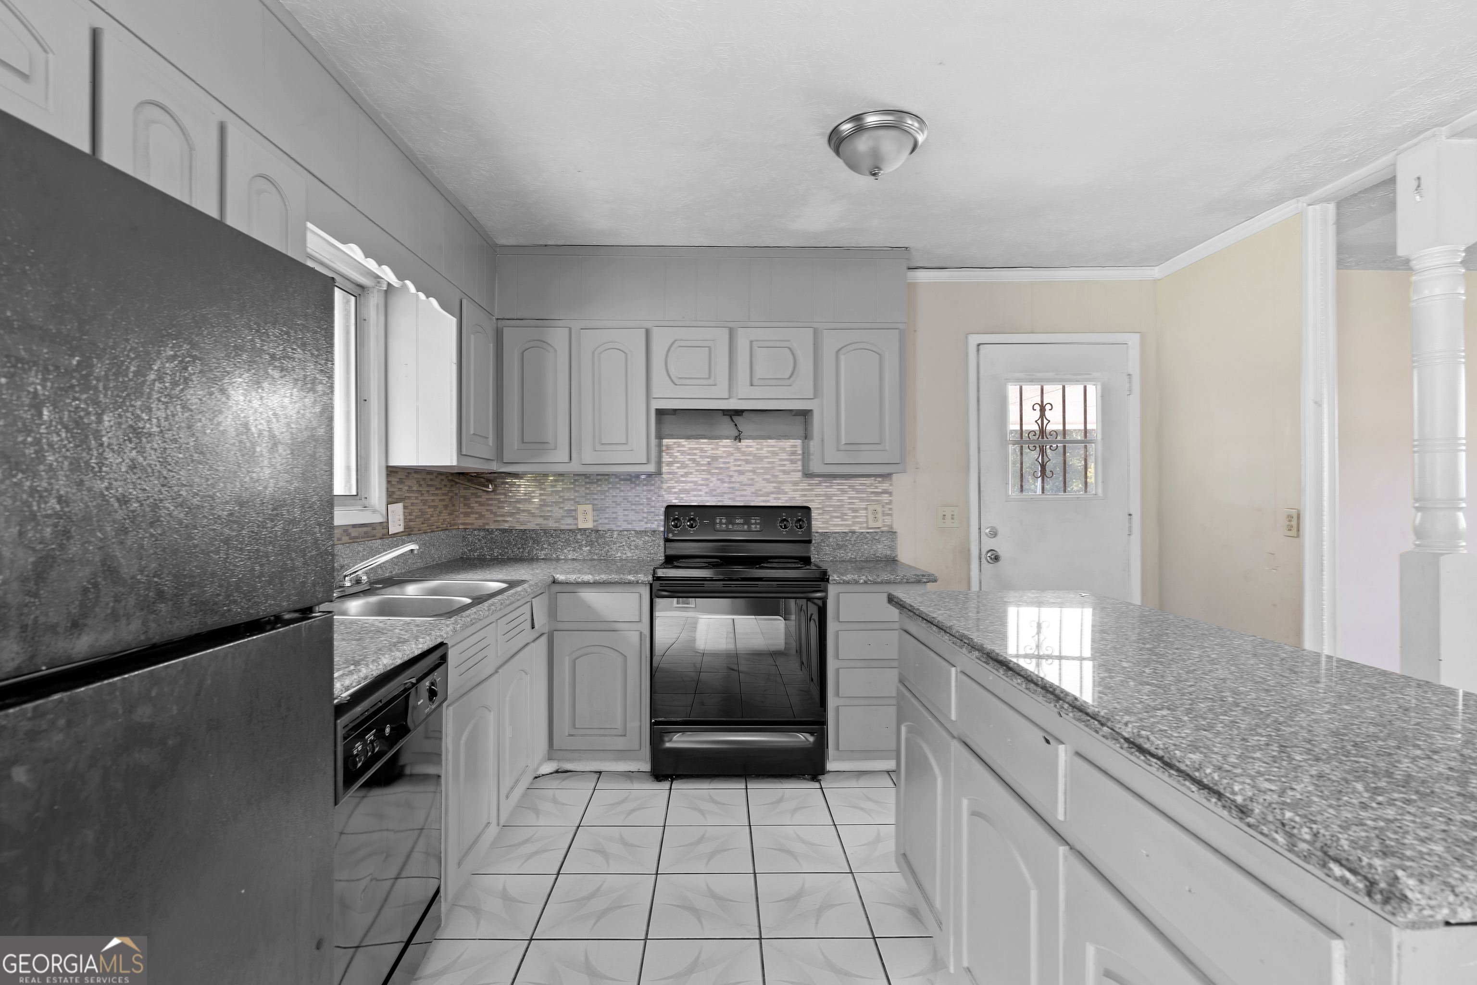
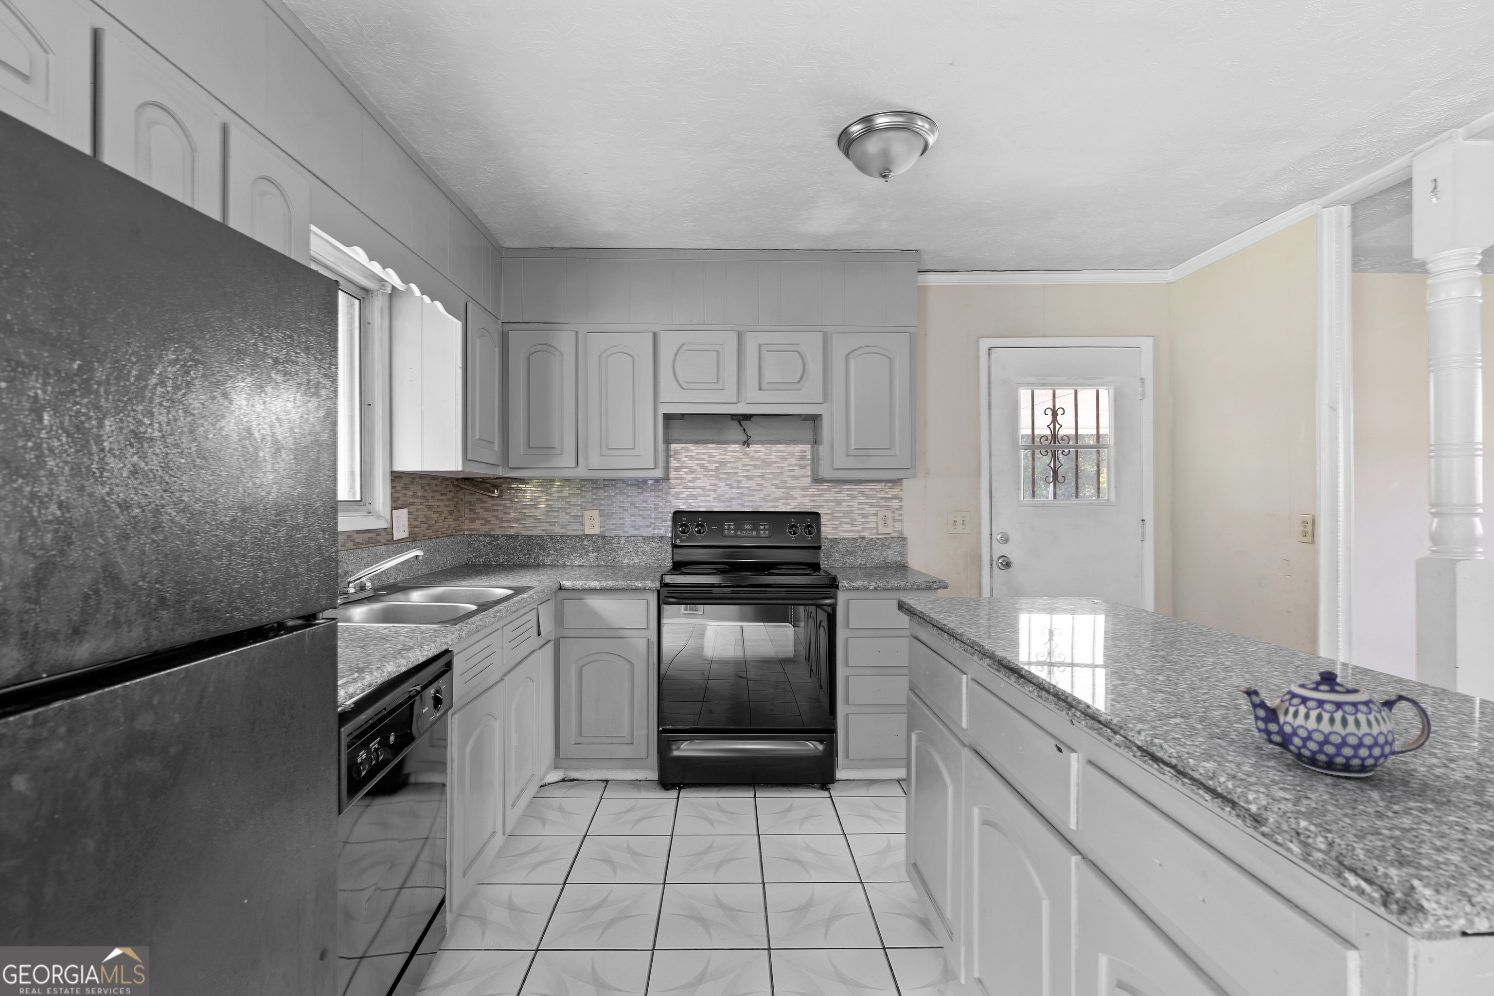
+ teapot [1237,670,1432,777]
